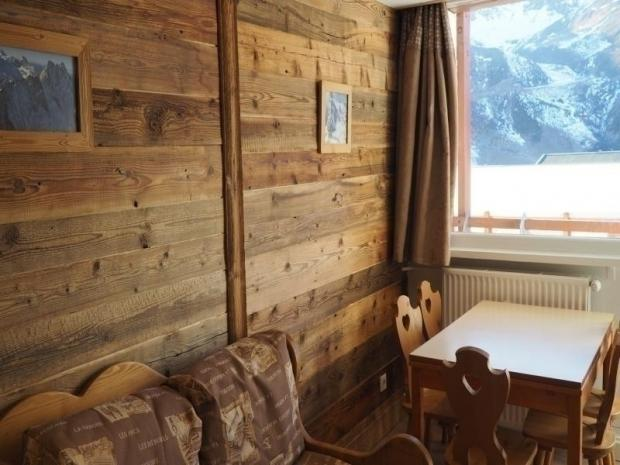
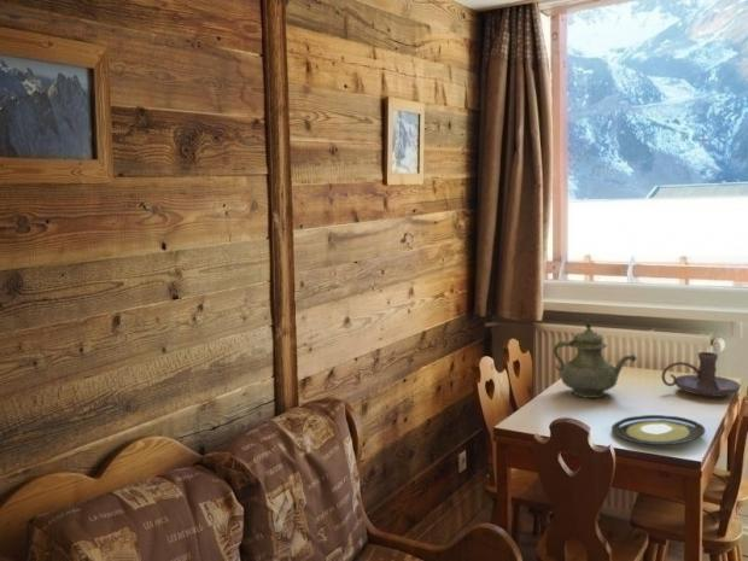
+ plate [610,414,707,446]
+ candle holder [660,351,742,397]
+ teapot [553,317,638,399]
